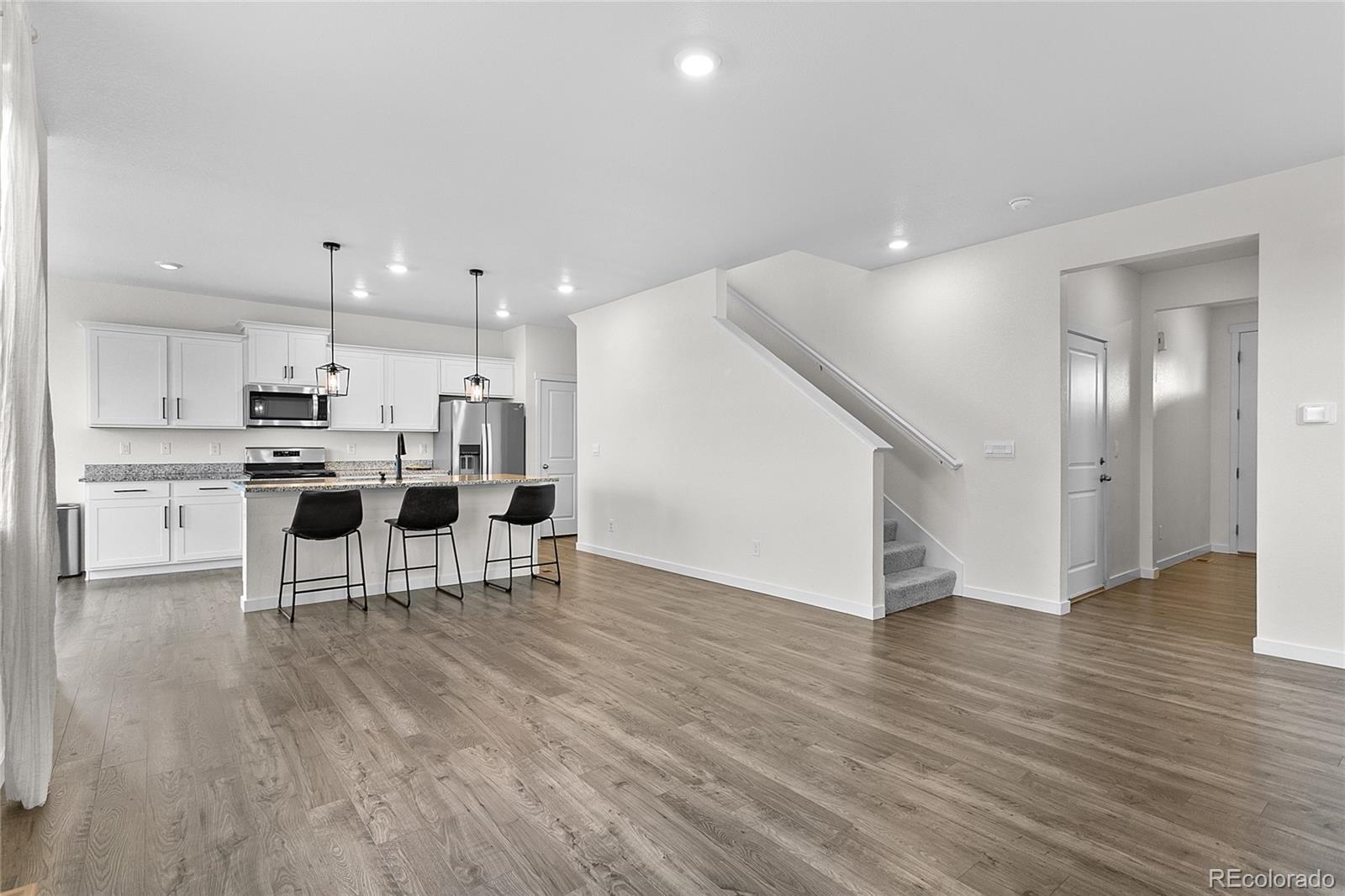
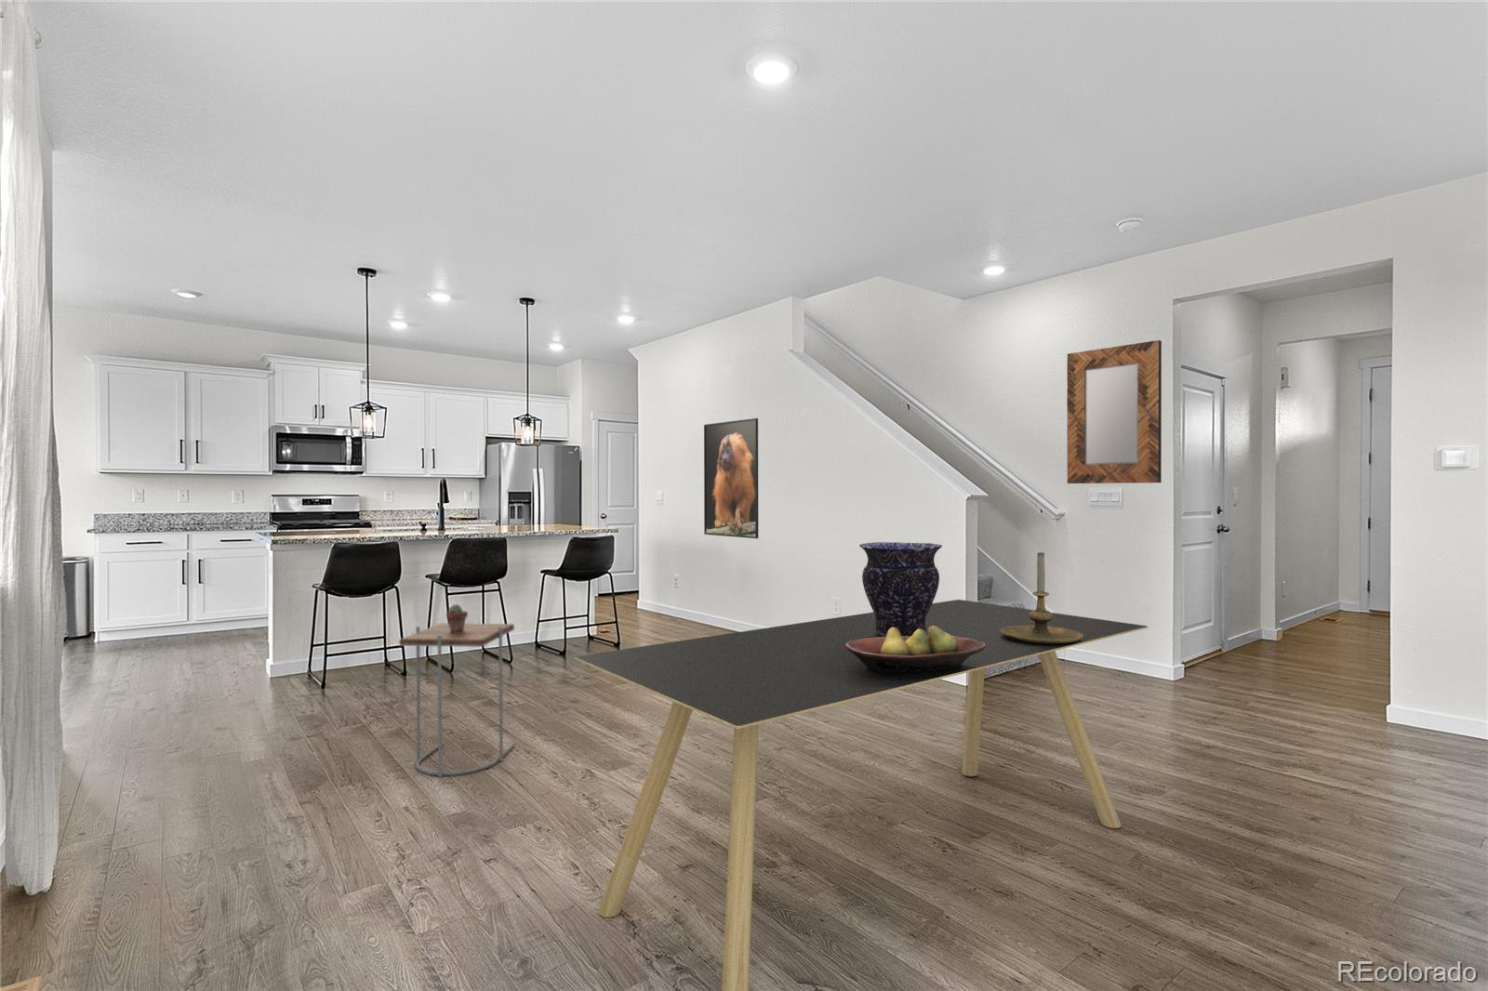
+ potted succulent [446,604,469,633]
+ side table [398,623,517,779]
+ vase [860,541,943,637]
+ home mirror [1065,340,1163,484]
+ candle holder [1001,551,1082,644]
+ fruit bowl [845,626,985,672]
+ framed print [704,417,759,540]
+ dining table [574,598,1148,991]
